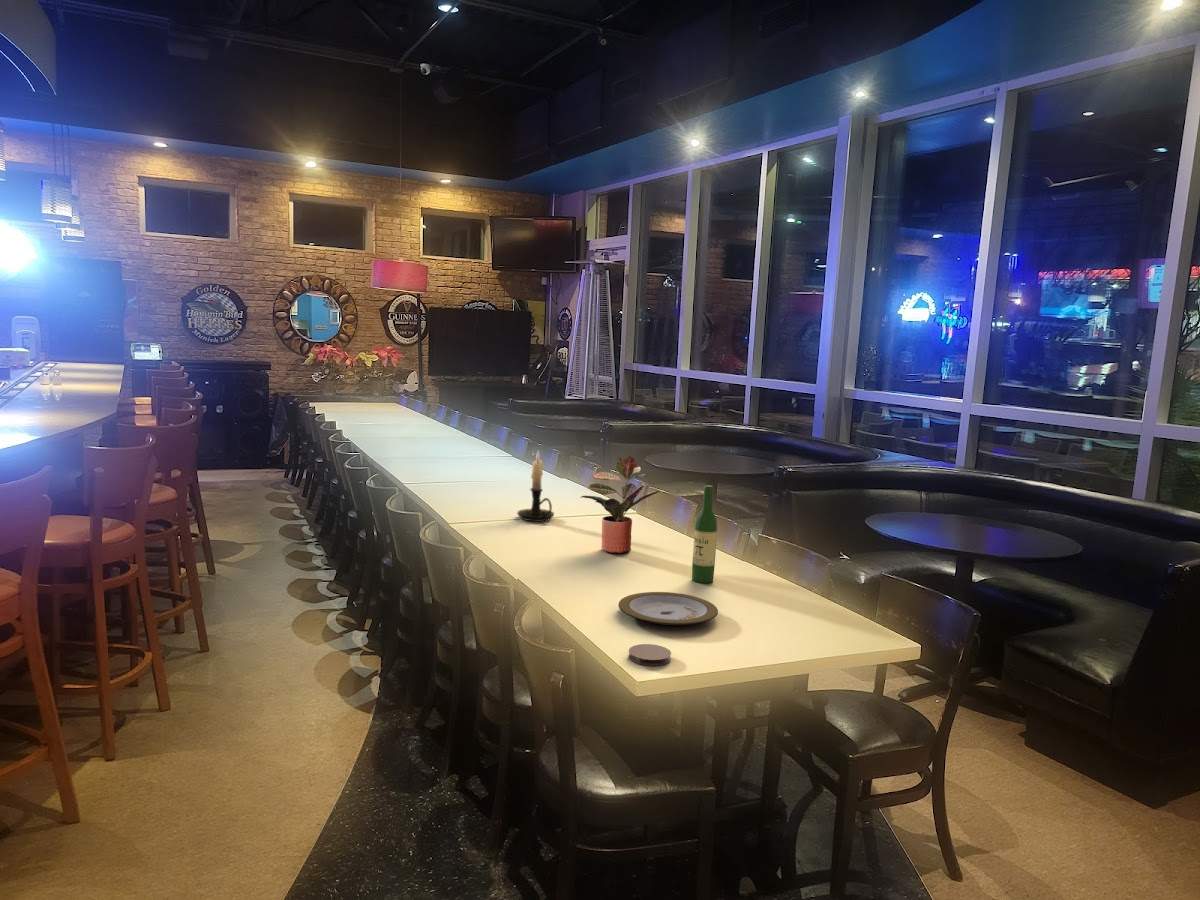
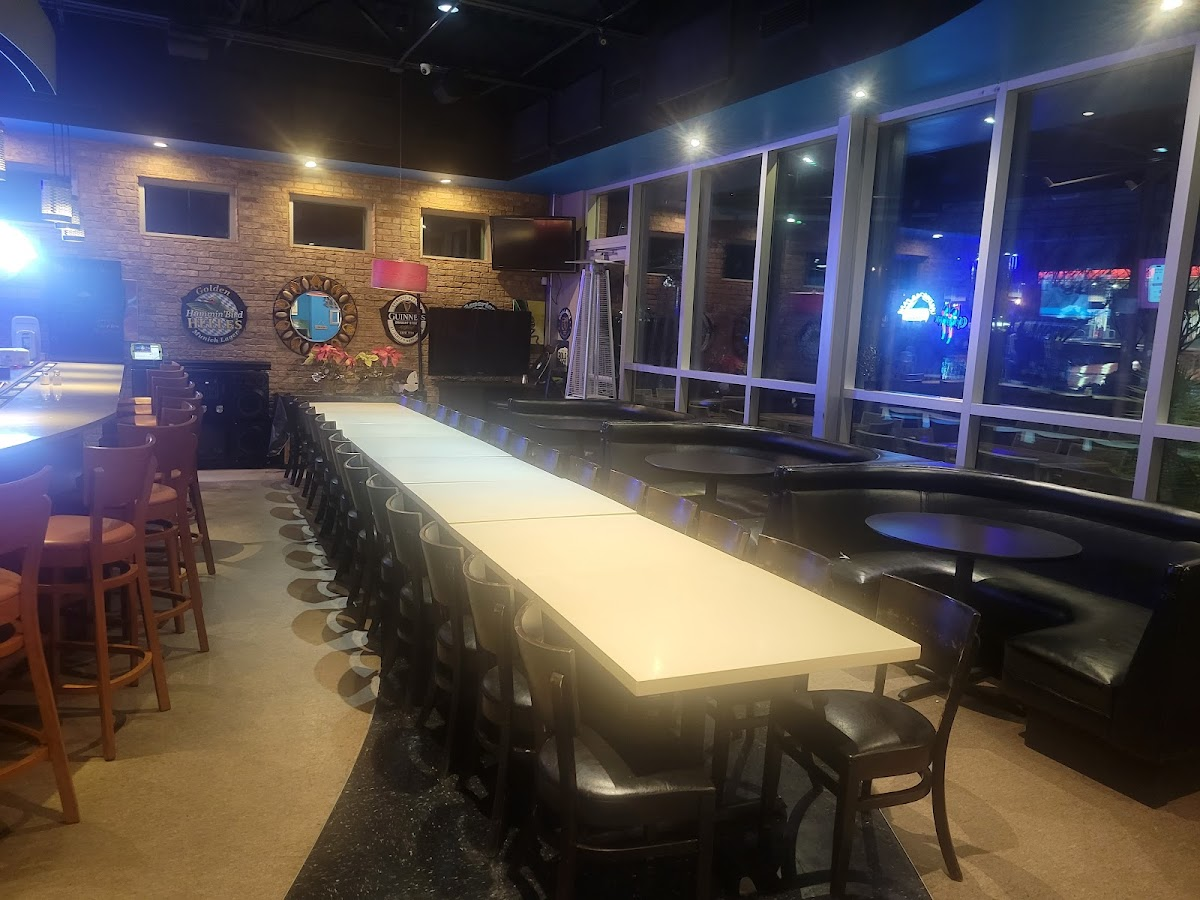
- wine bottle [691,485,718,584]
- coaster [628,643,672,667]
- candle holder [516,450,555,523]
- plate [617,591,719,626]
- potted plant [580,455,662,555]
